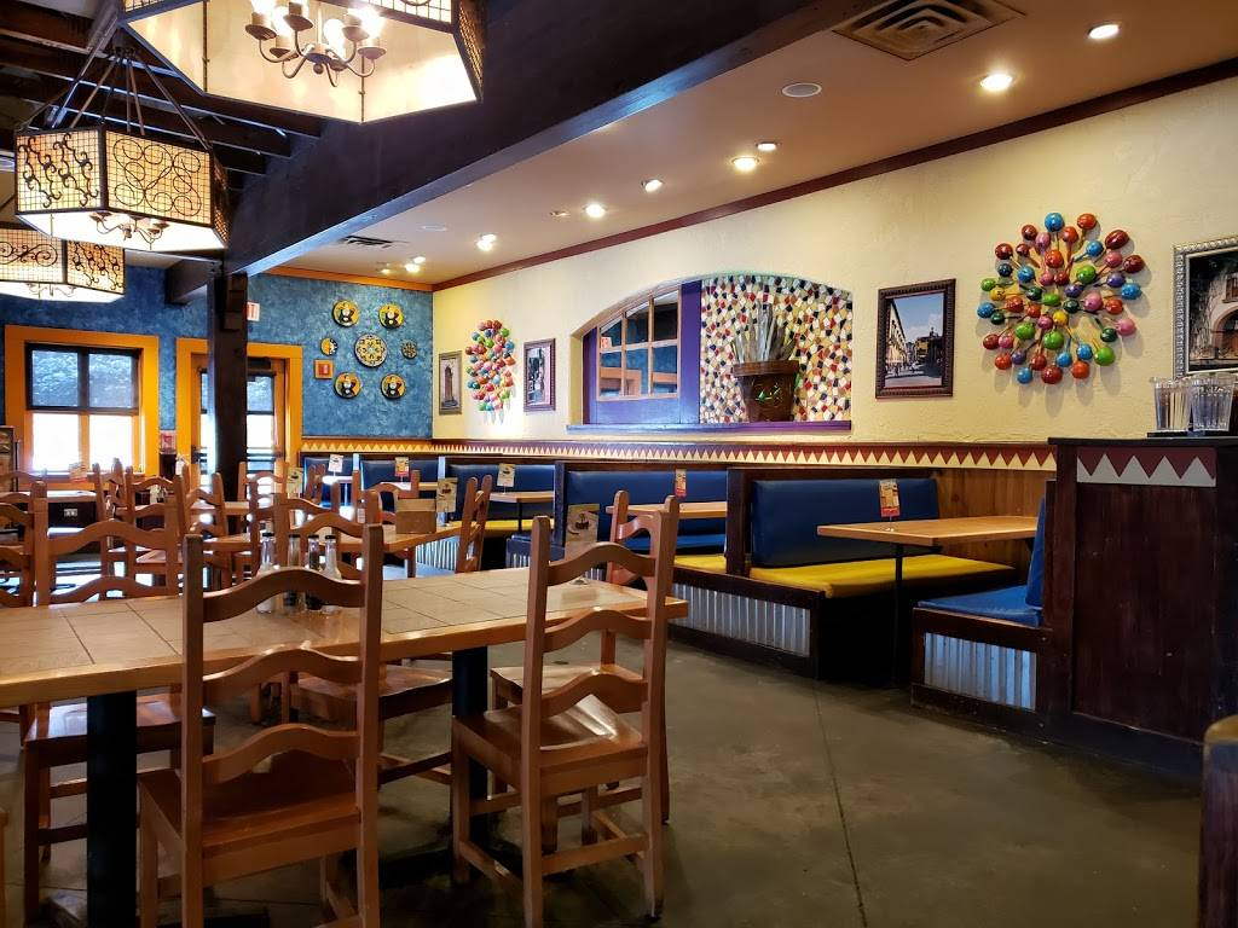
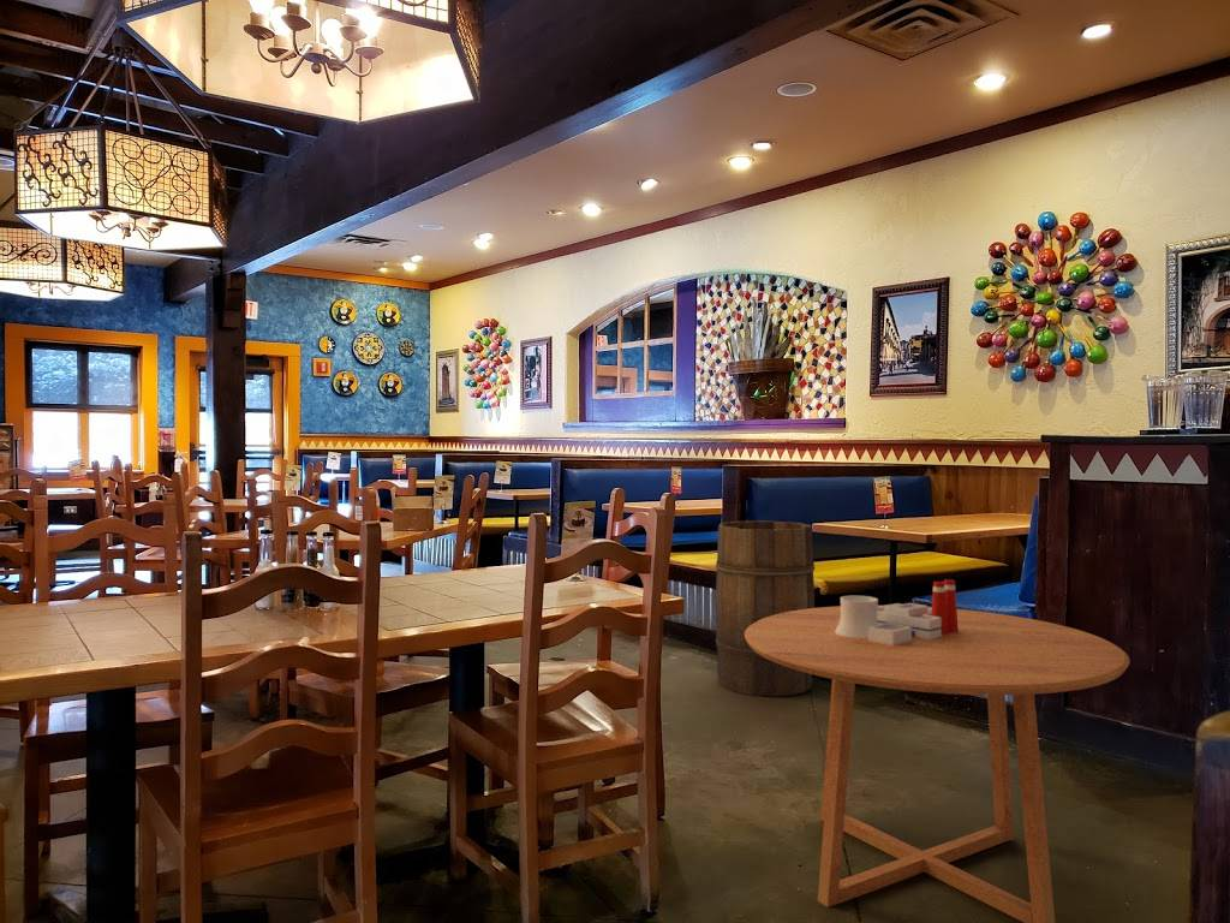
+ wooden barrel [715,519,816,697]
+ dining table [745,605,1132,923]
+ architectural model [835,578,959,645]
